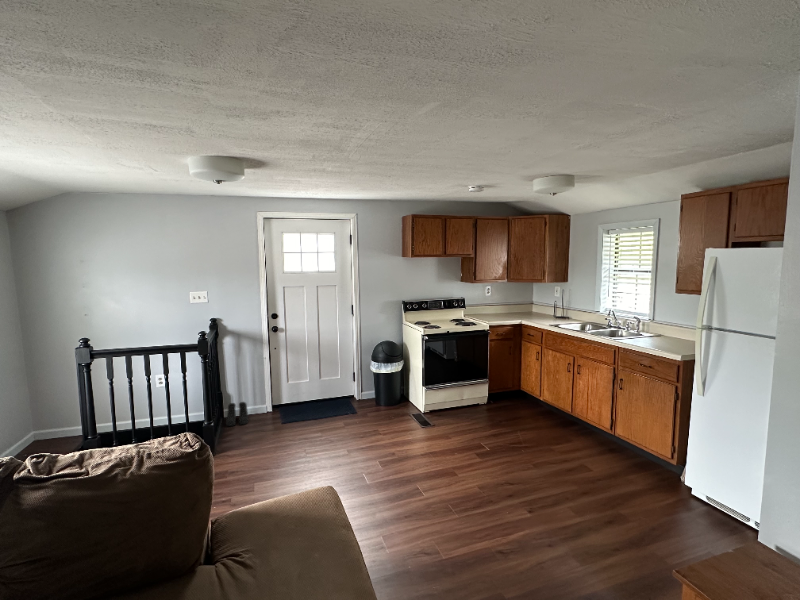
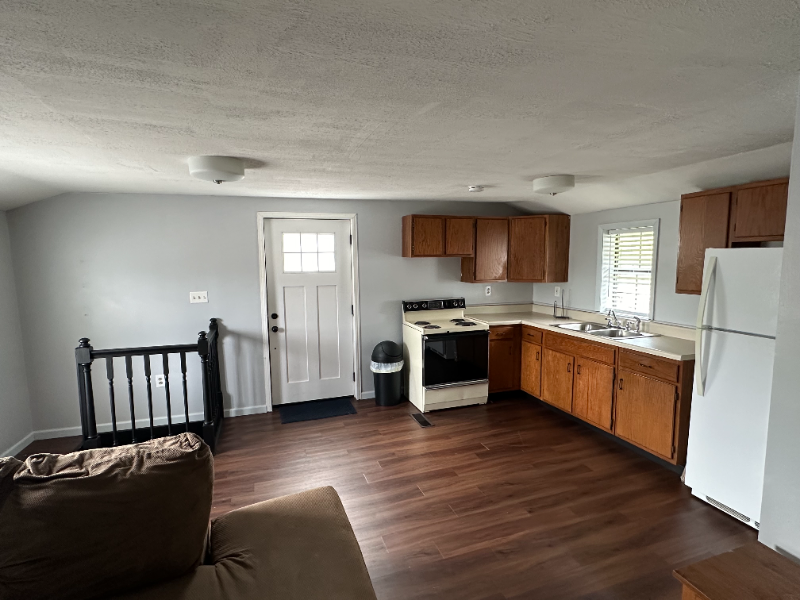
- boots [225,401,249,427]
